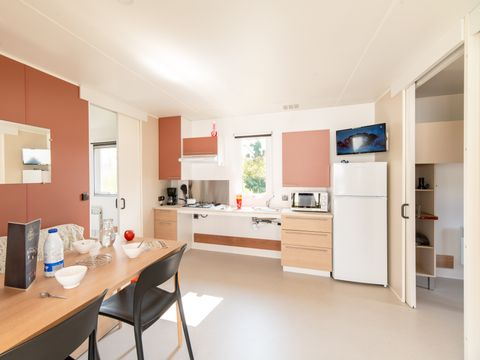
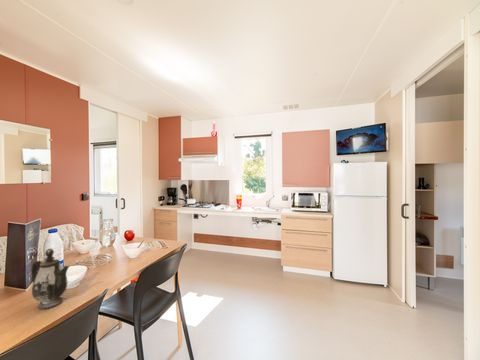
+ teapot [31,248,70,310]
